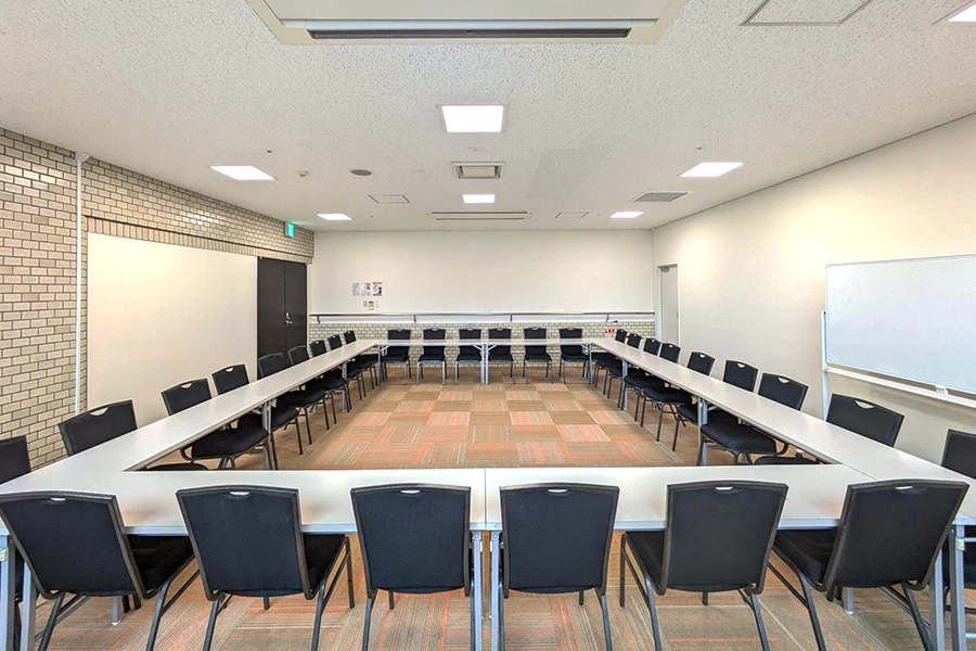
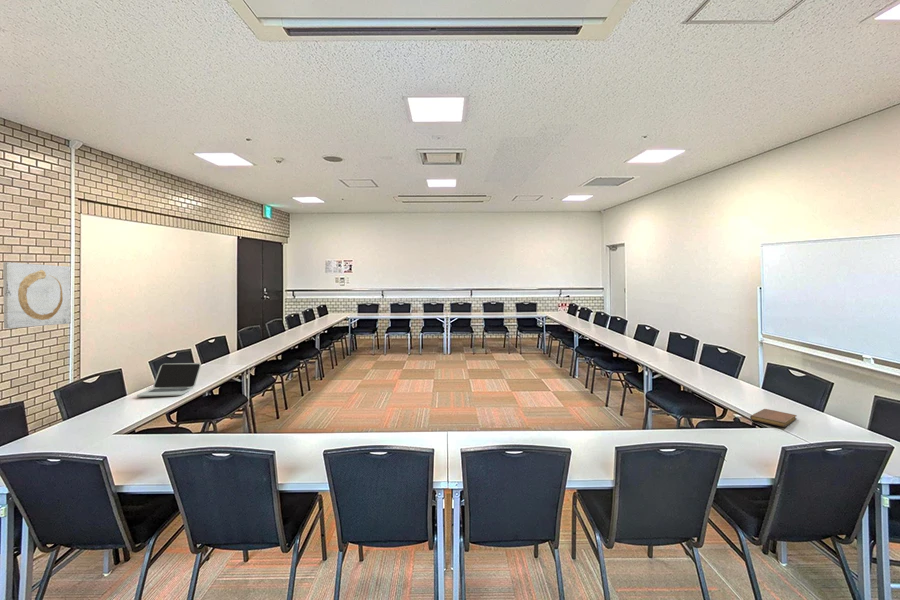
+ notebook [749,408,798,428]
+ wall art [2,261,72,329]
+ laptop [136,362,202,398]
